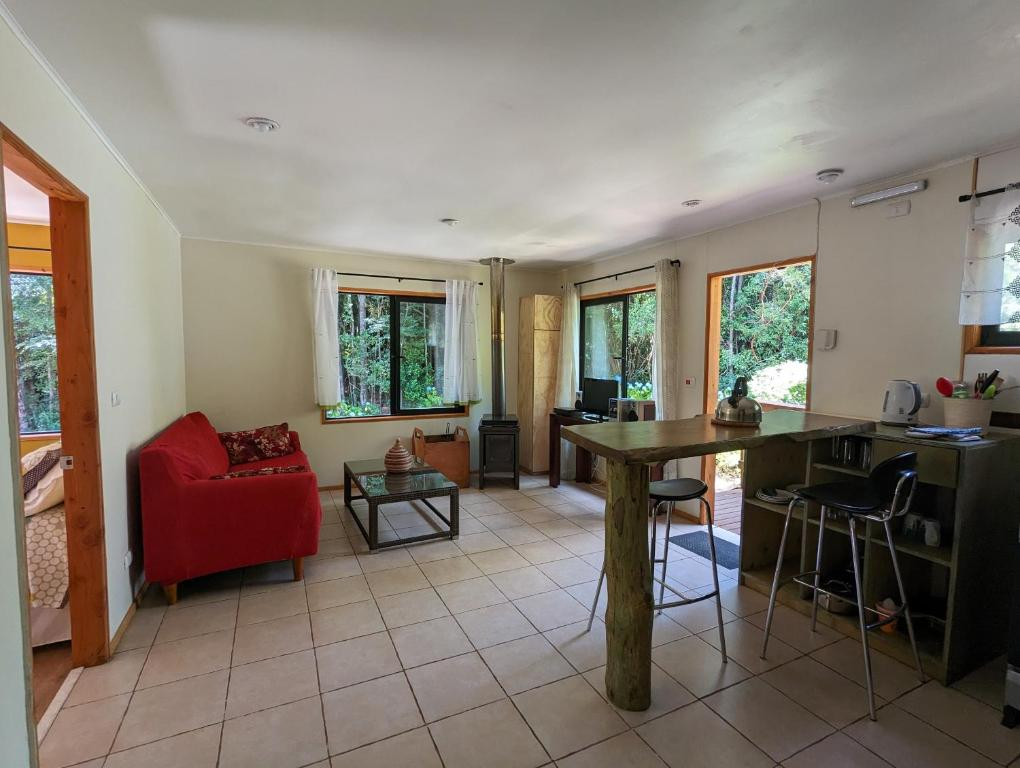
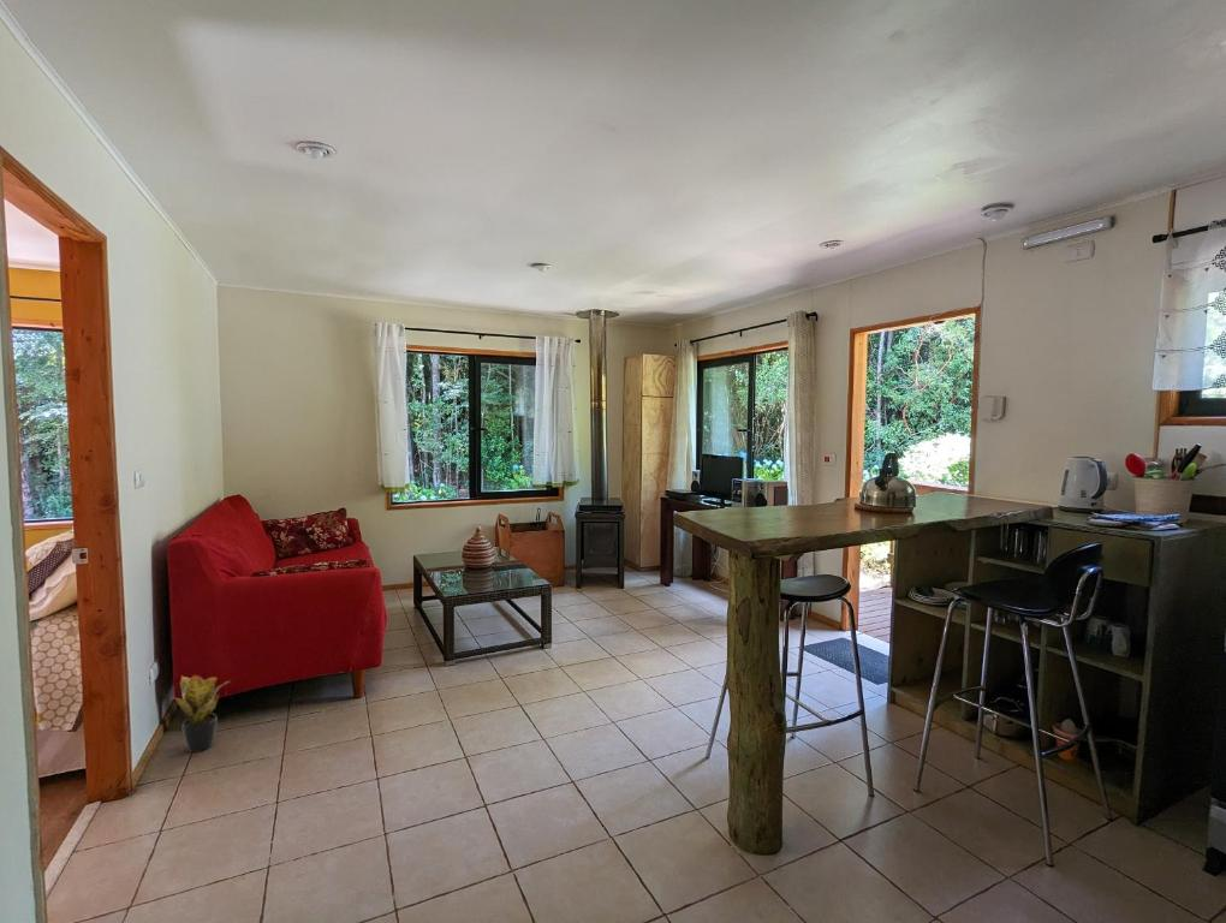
+ potted plant [169,673,231,754]
